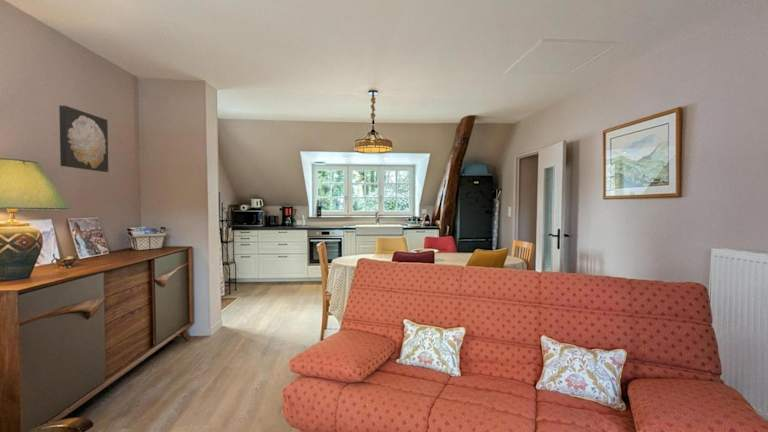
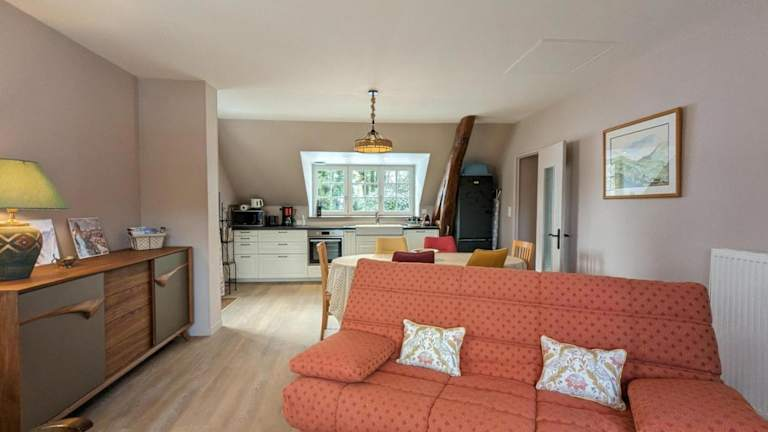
- wall art [58,105,109,173]
